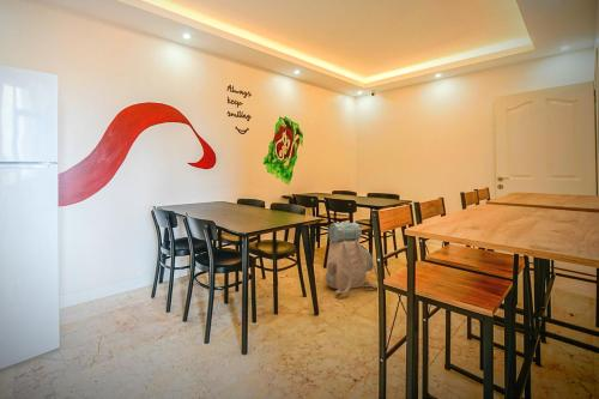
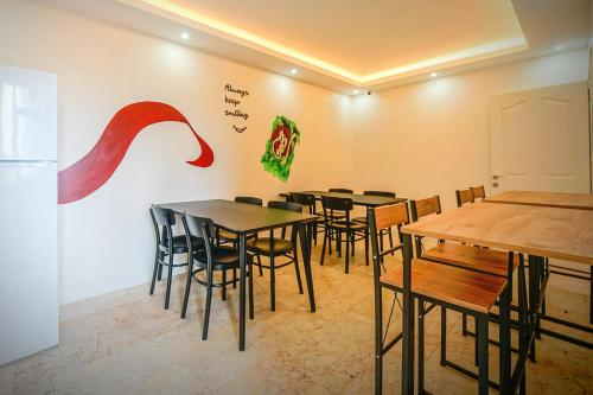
- backpack [323,222,379,295]
